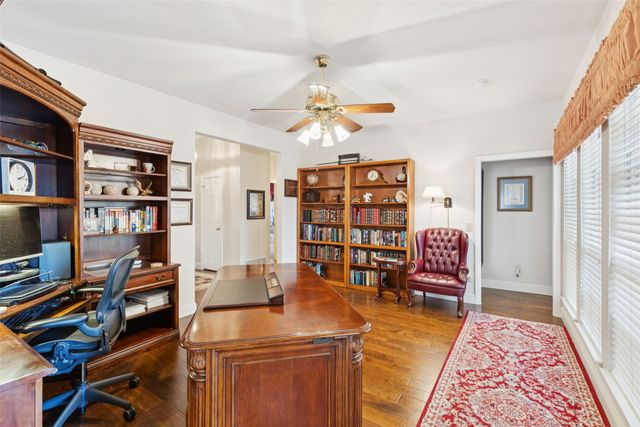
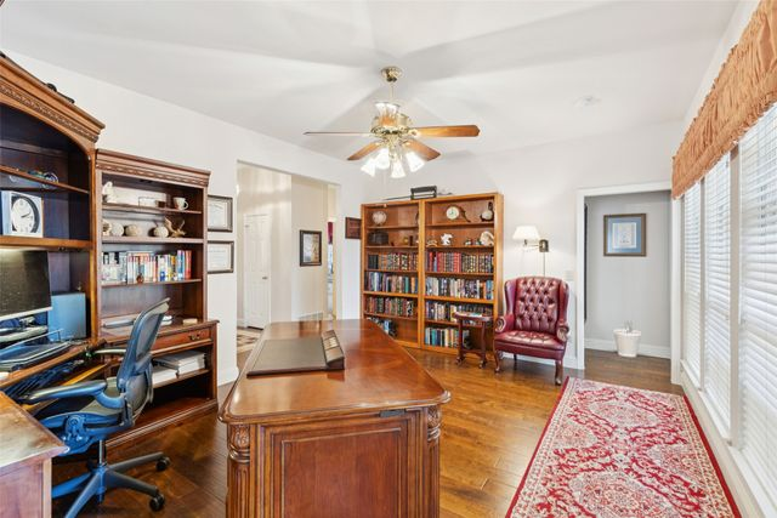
+ wastebasket [612,328,642,358]
